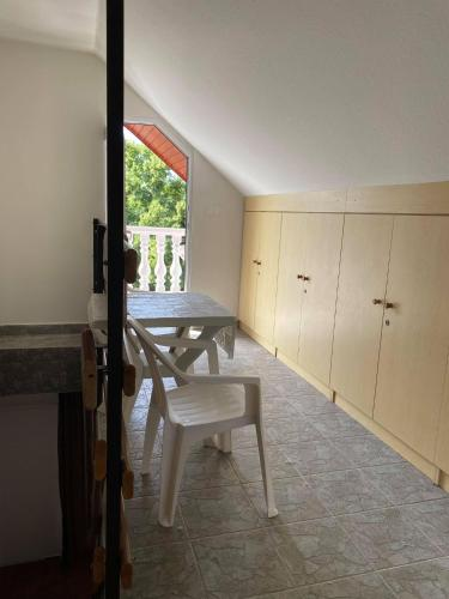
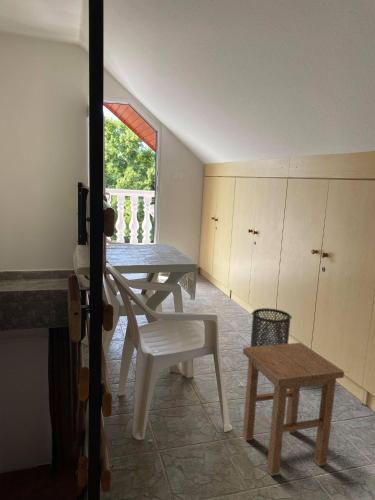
+ stool [242,342,345,477]
+ trash can [249,307,293,347]
